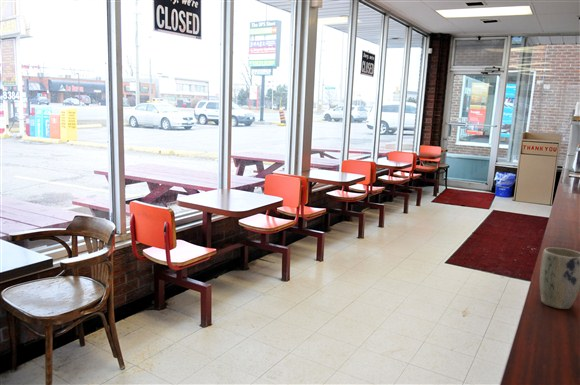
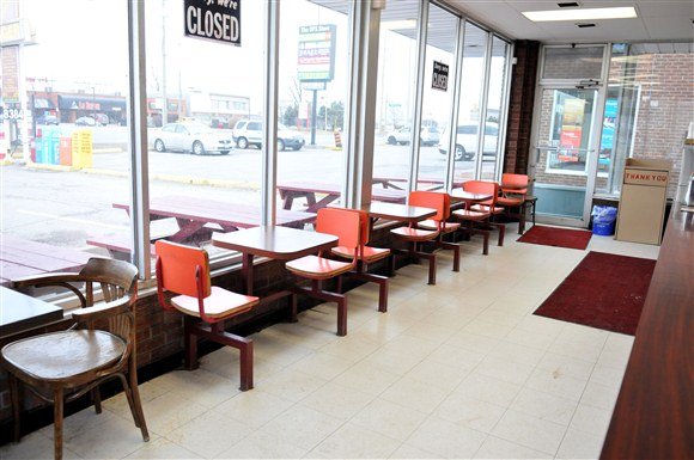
- plant pot [539,247,580,310]
